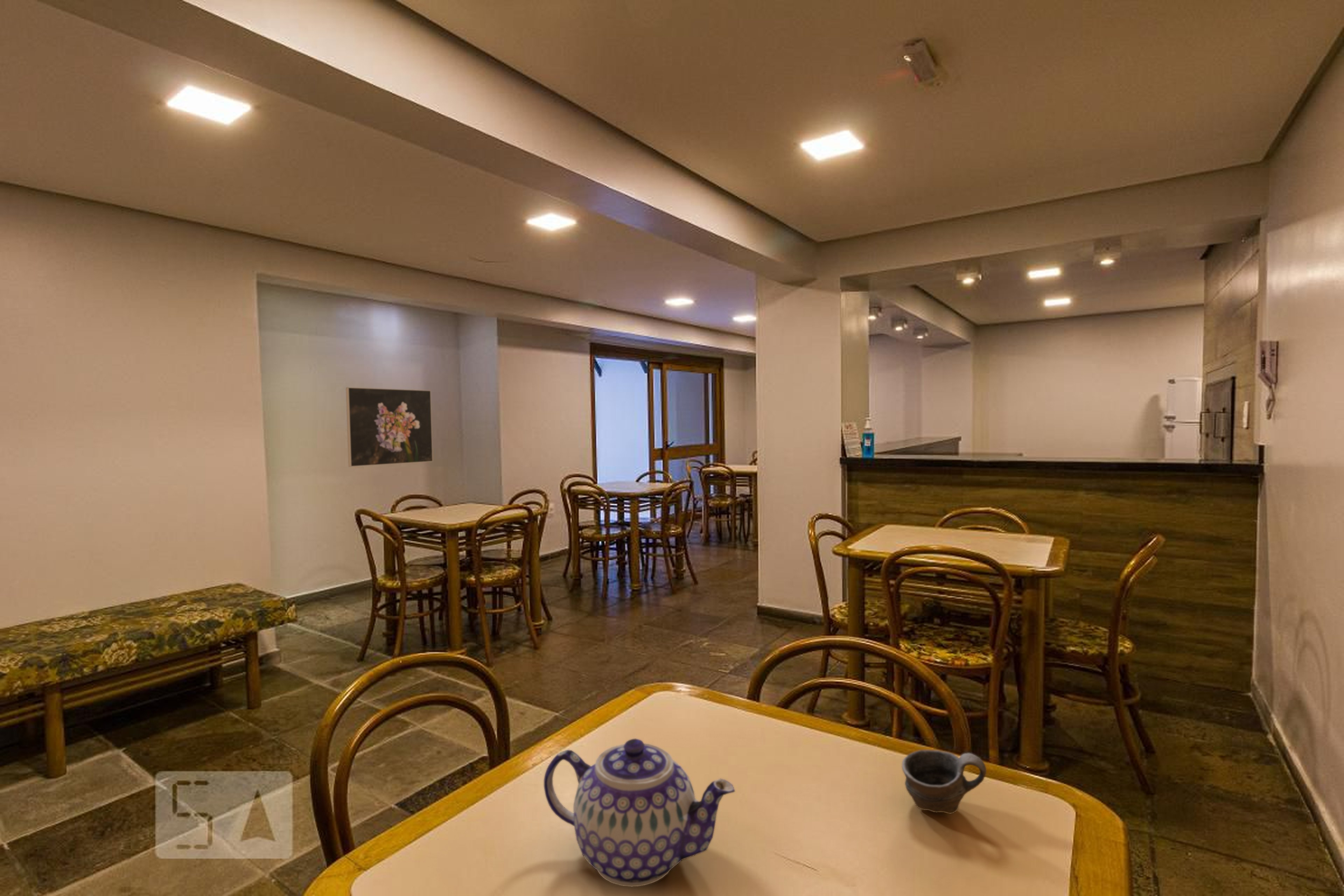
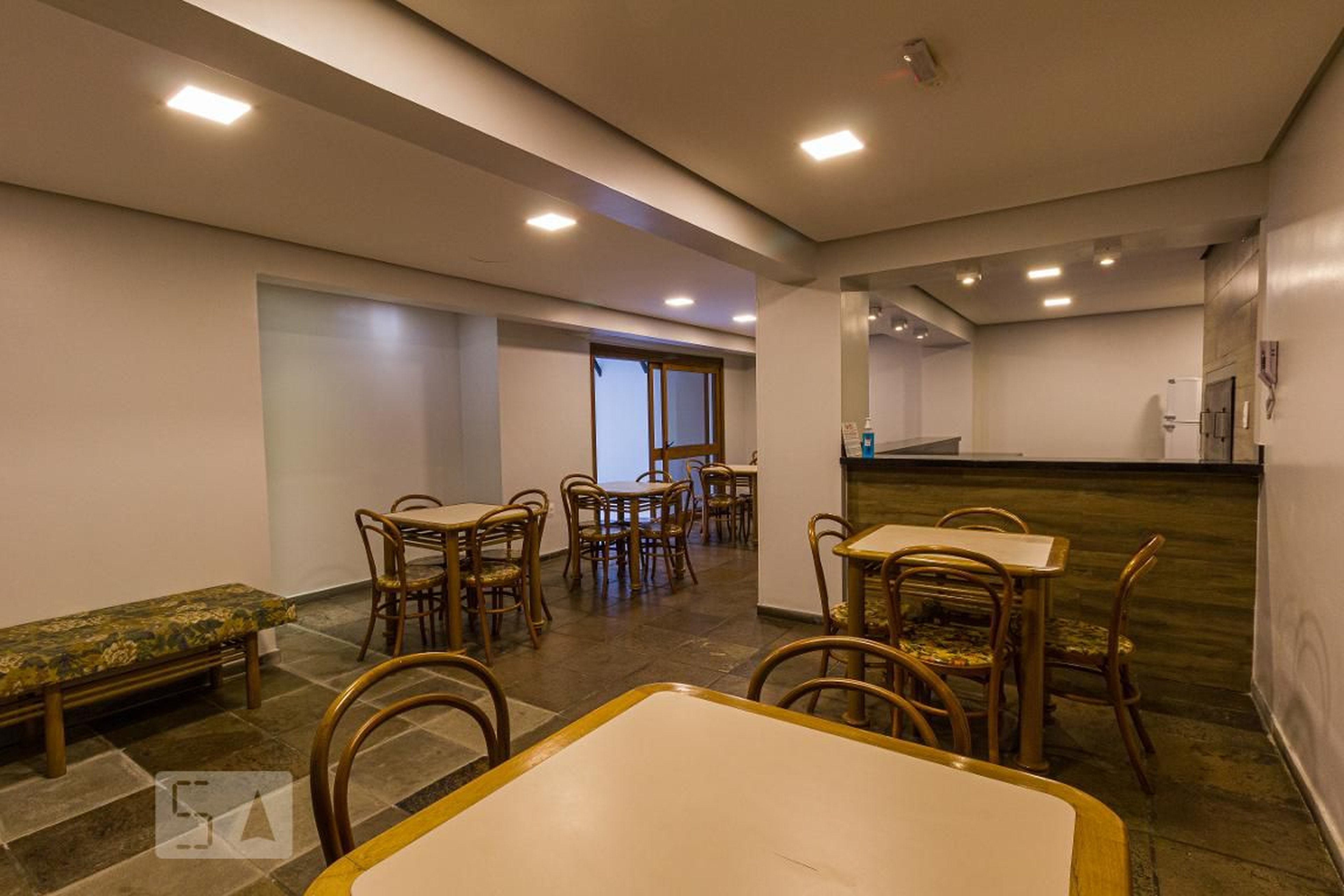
- cup [902,750,987,814]
- teapot [544,738,735,887]
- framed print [345,387,433,467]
